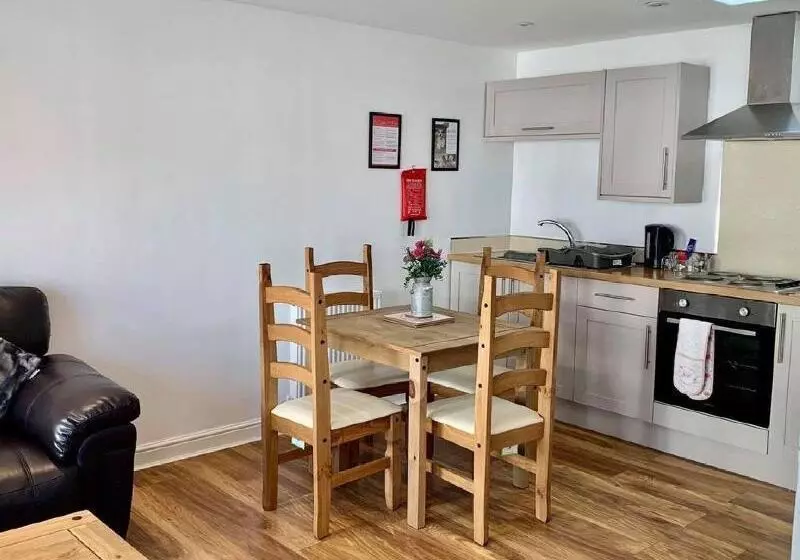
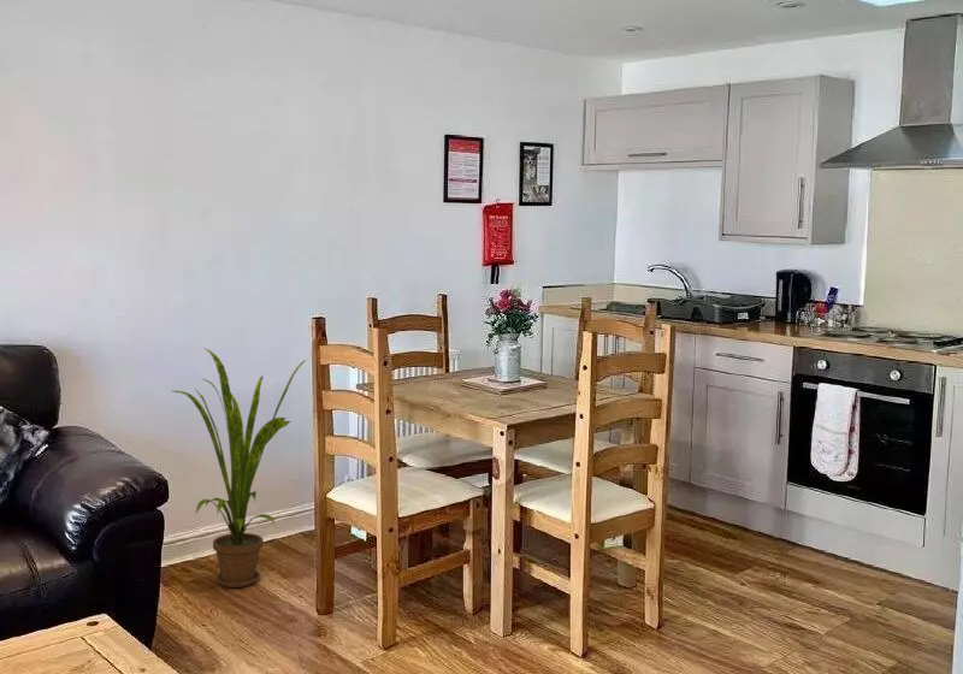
+ house plant [172,347,307,589]
